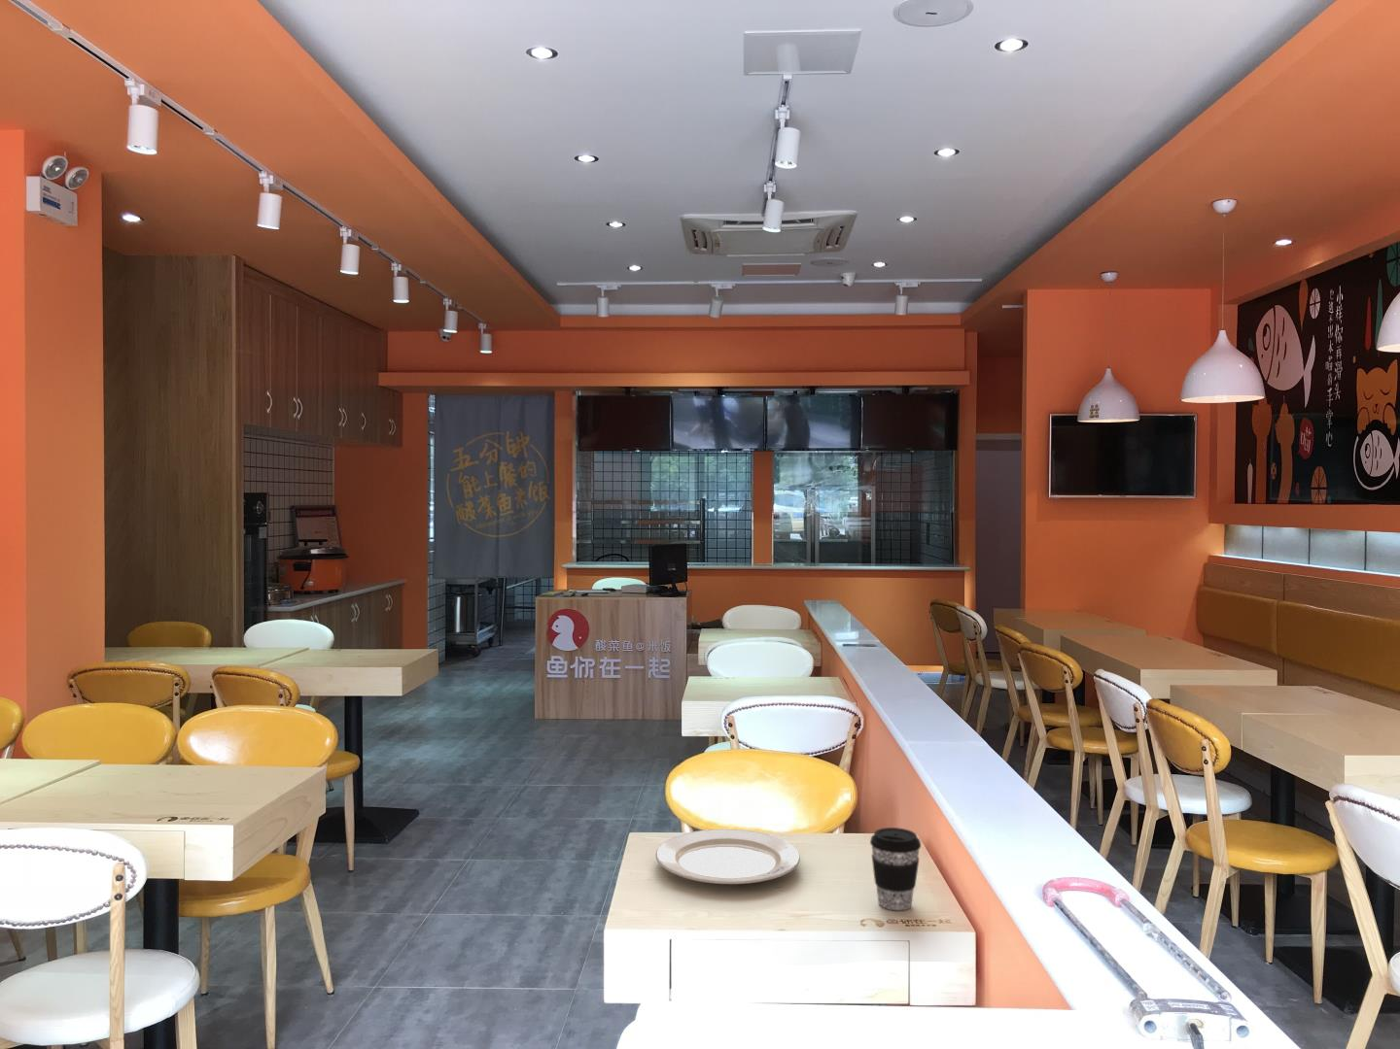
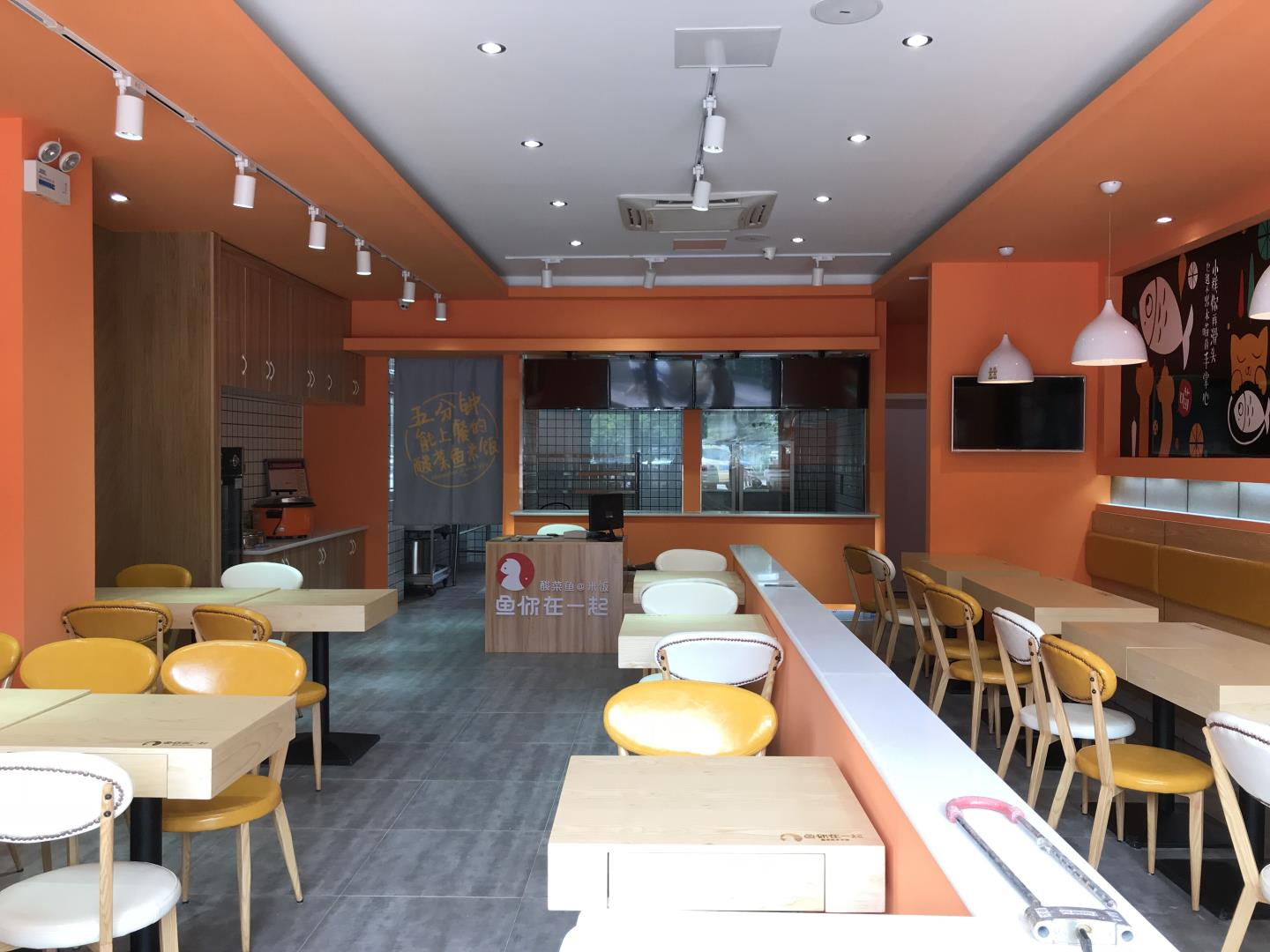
- chinaware [655,829,801,885]
- coffee cup [869,826,922,911]
